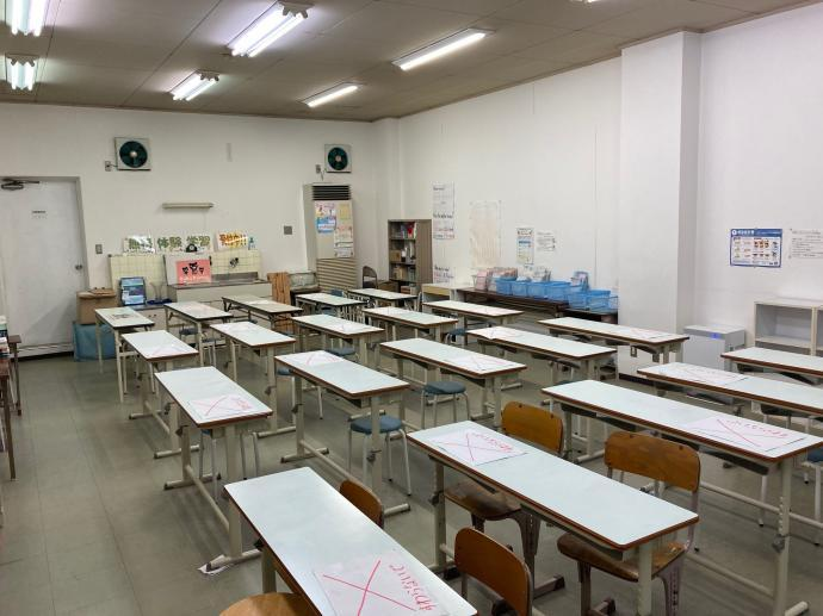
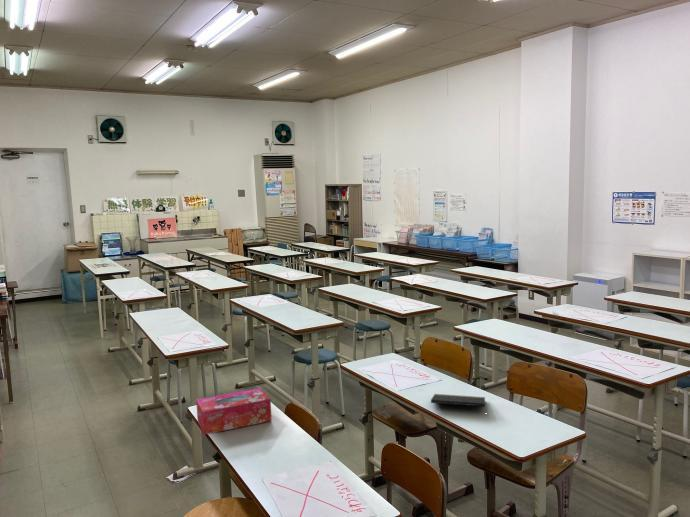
+ notepad [430,393,487,412]
+ tissue box [195,387,273,436]
